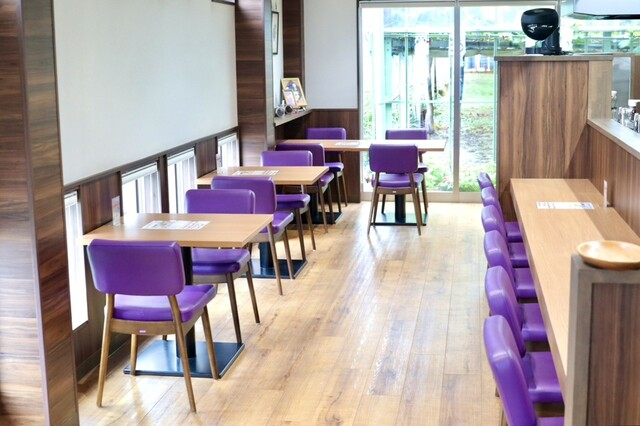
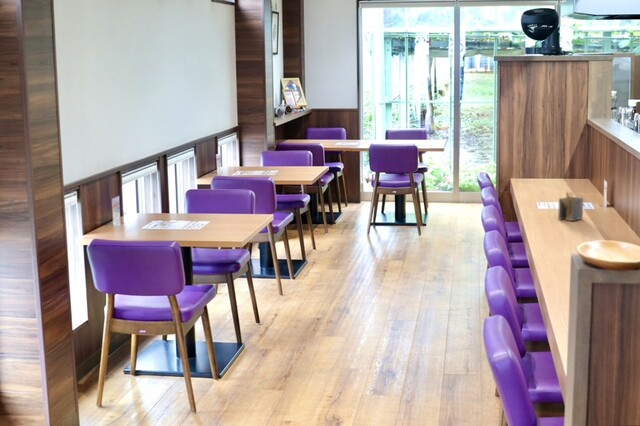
+ napkin holder [557,191,584,222]
